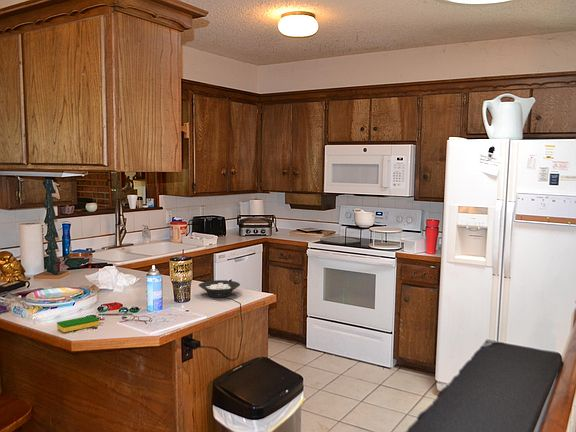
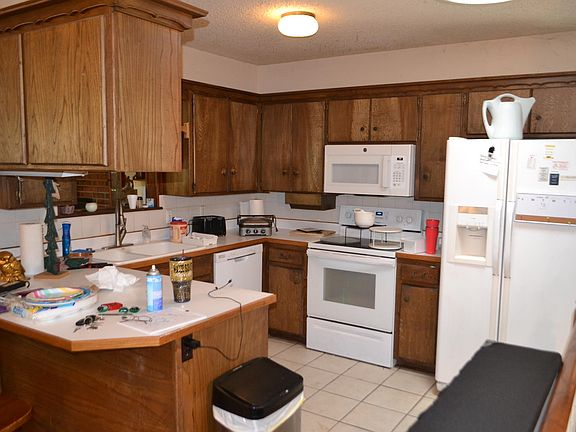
- cereal bowl [198,279,241,298]
- dish sponge [56,315,100,333]
